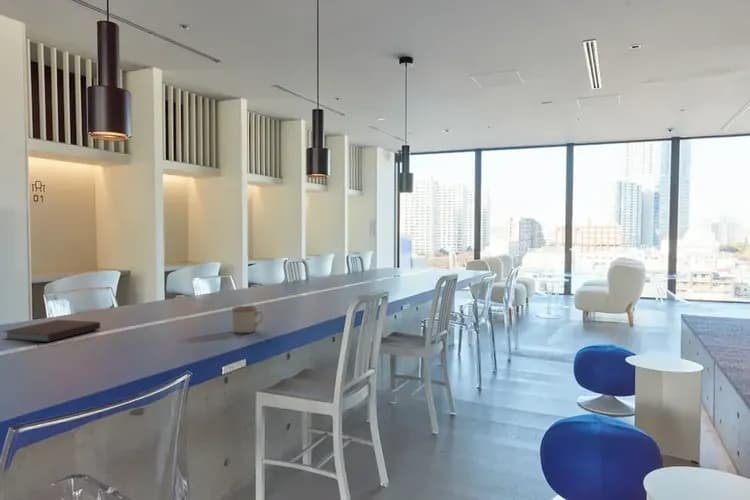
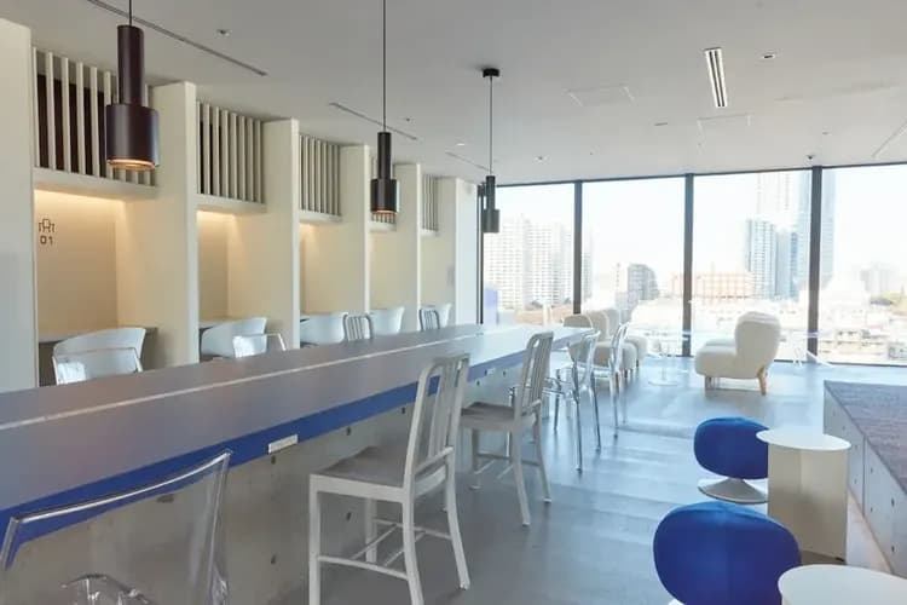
- mug [231,305,265,334]
- notebook [0,319,101,343]
